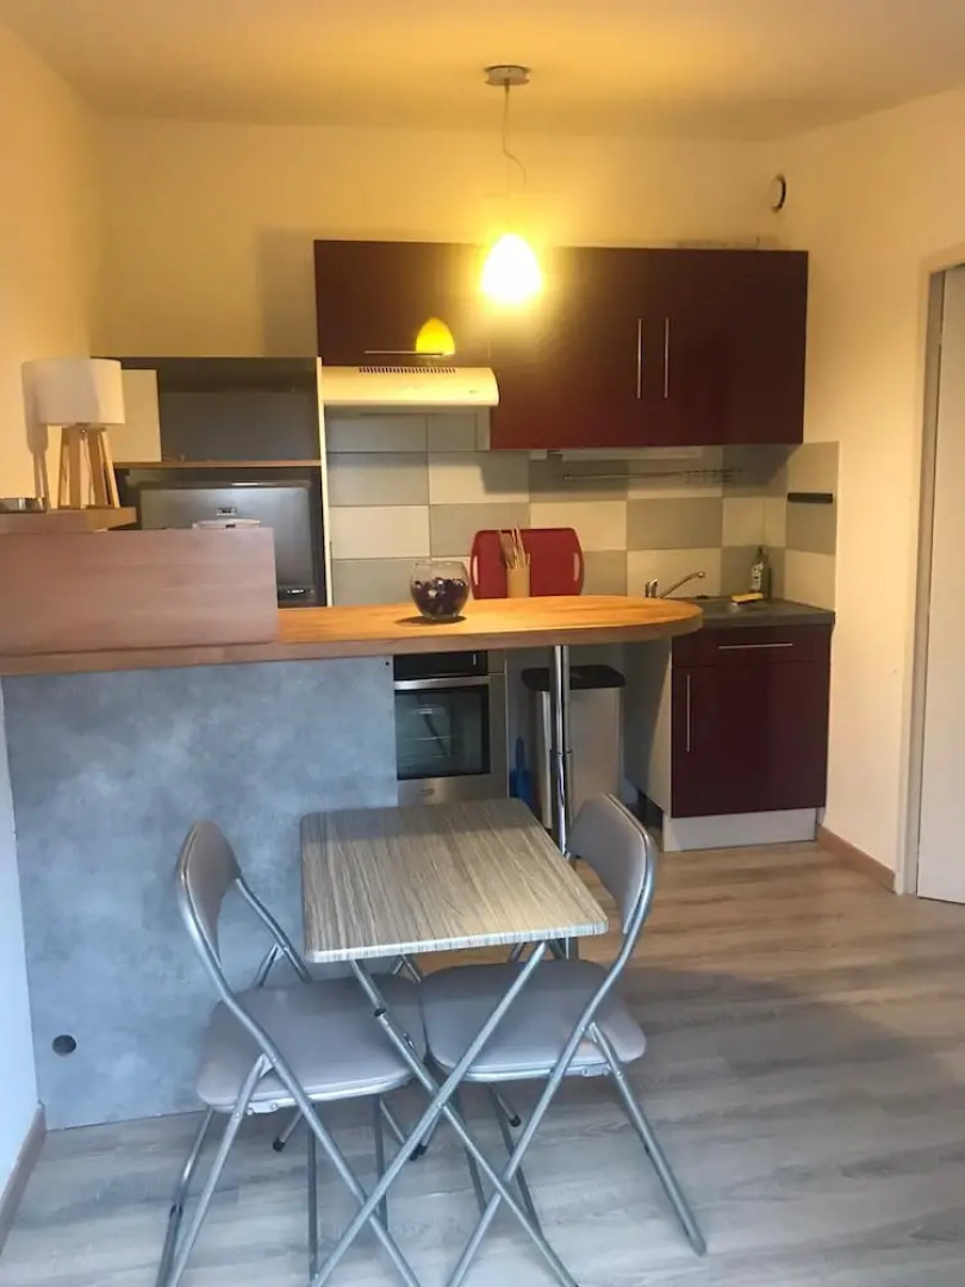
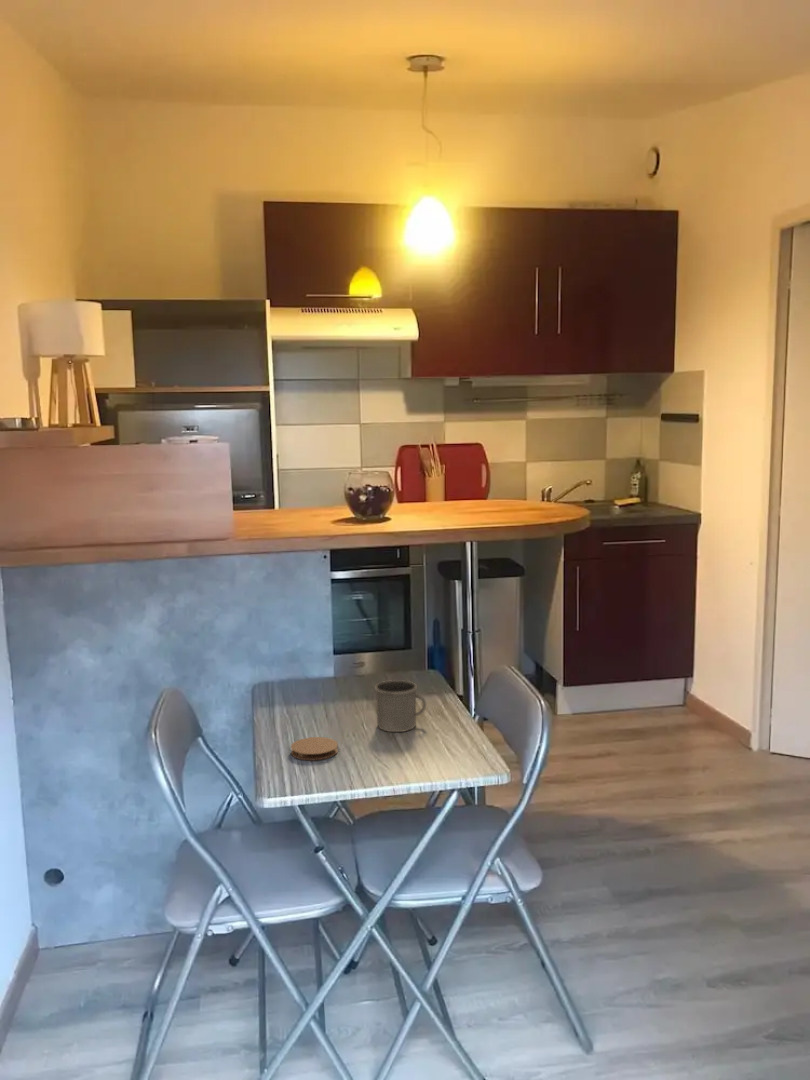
+ mug [374,679,427,733]
+ coaster [290,736,339,761]
